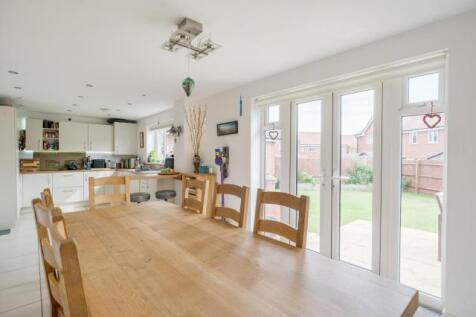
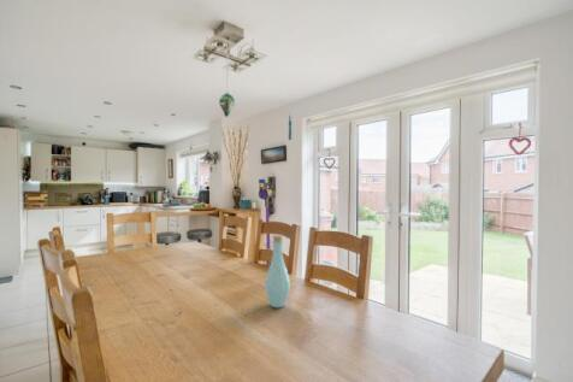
+ bottle [264,234,291,308]
